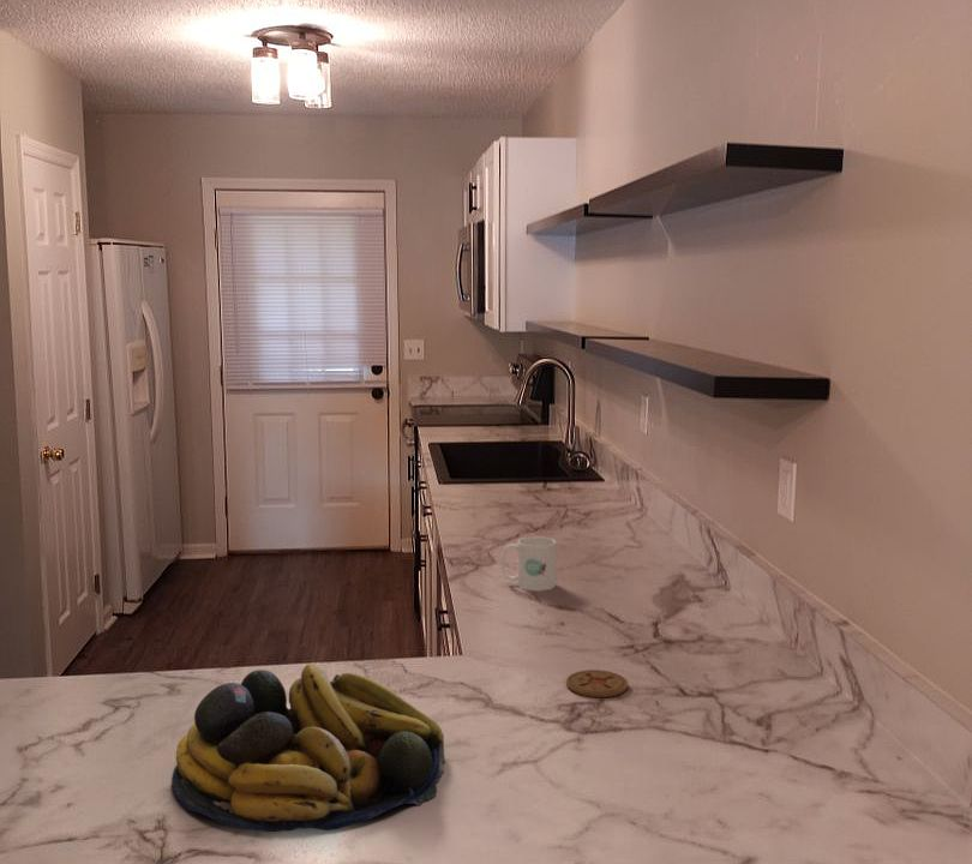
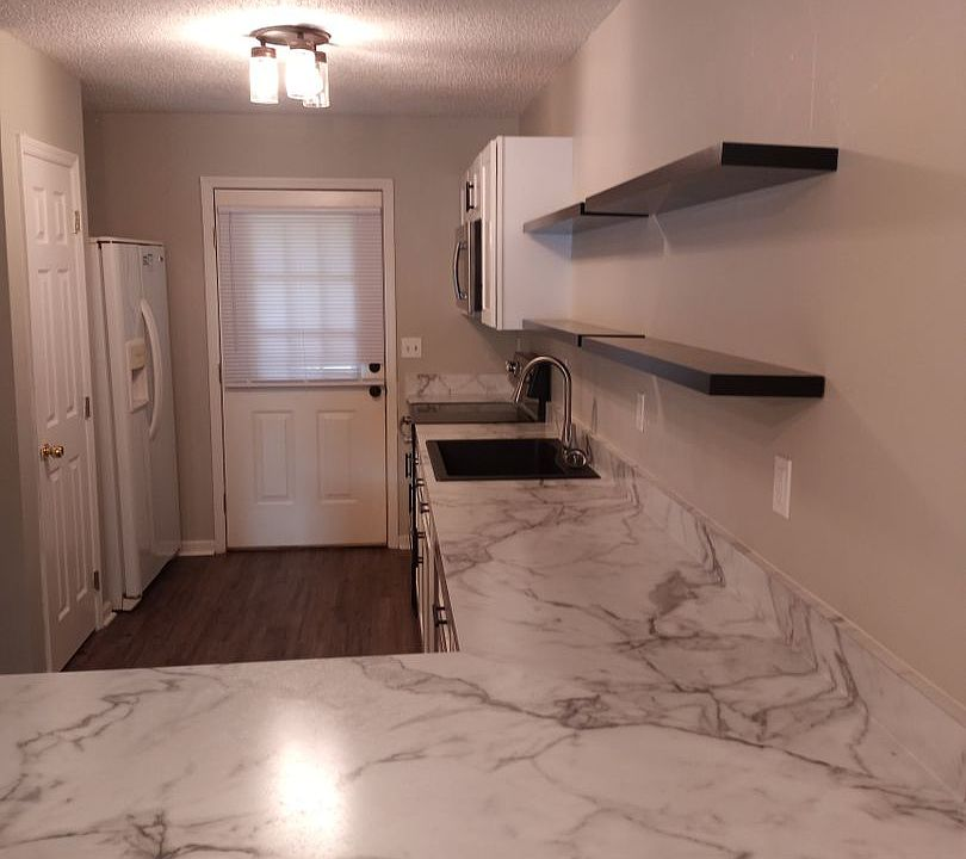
- coaster [565,668,629,698]
- mug [500,535,558,592]
- fruit bowl [170,662,446,833]
